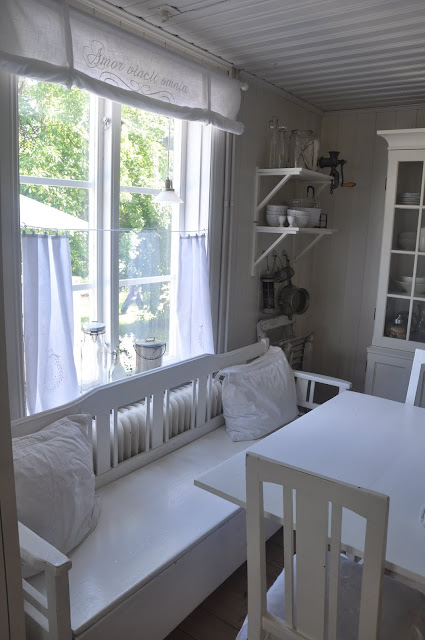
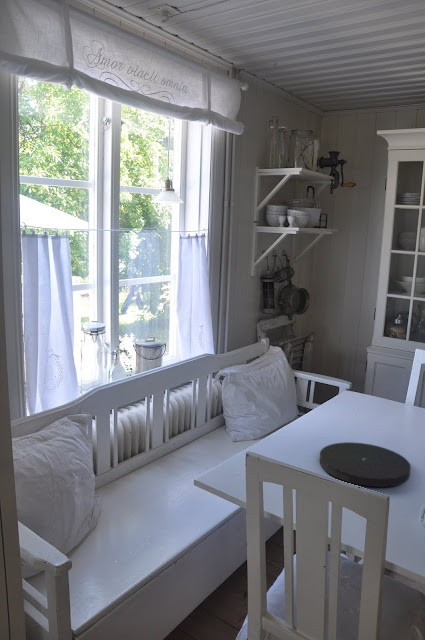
+ plate [319,441,412,488]
